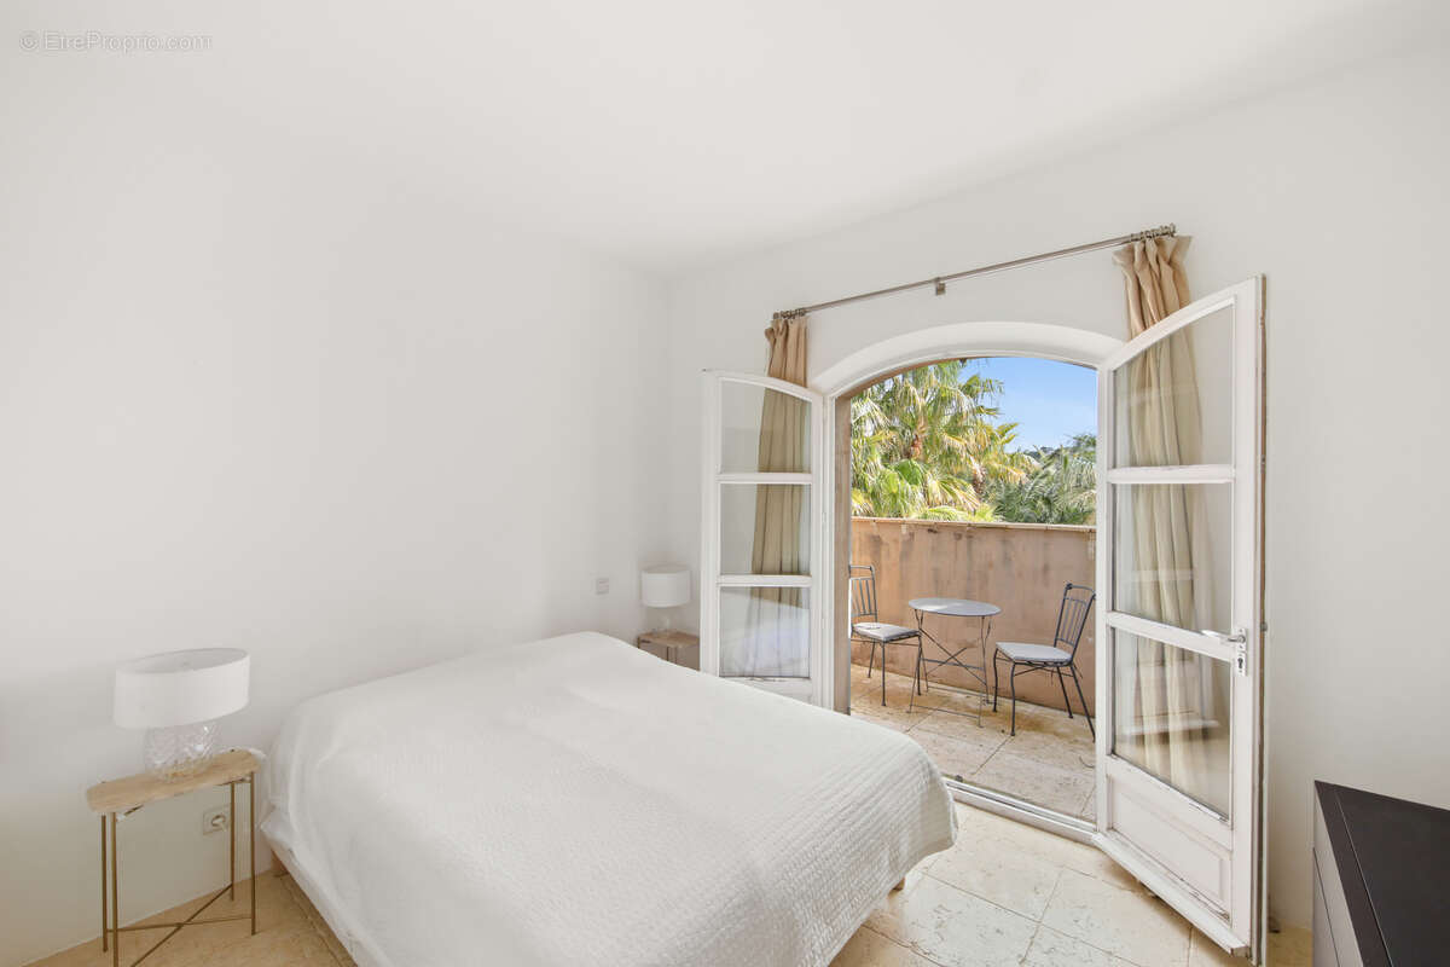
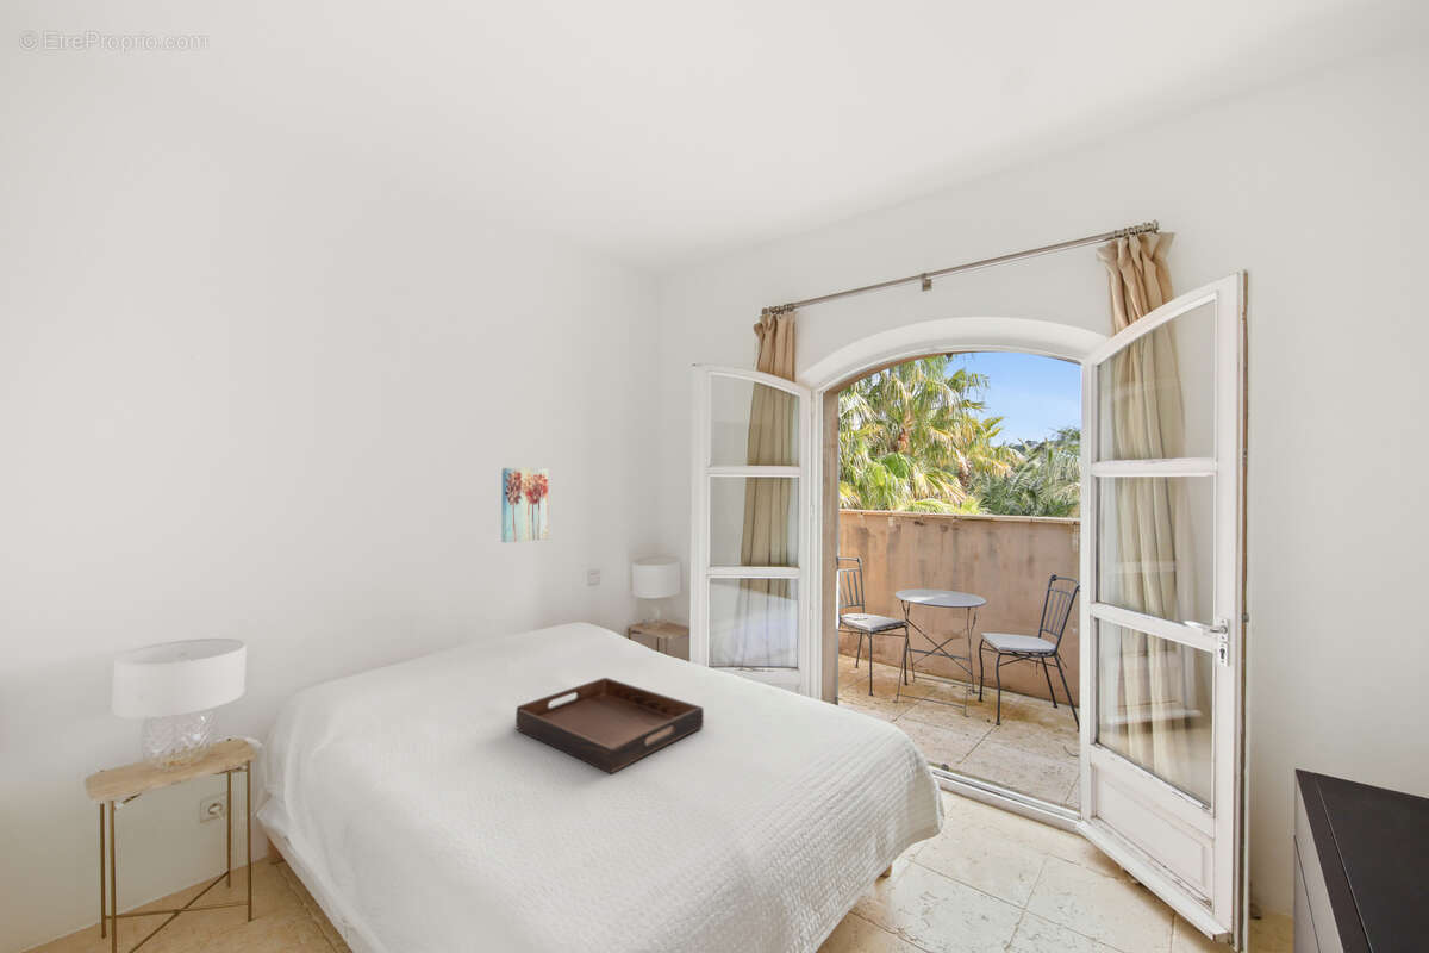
+ wall art [500,467,549,543]
+ serving tray [514,677,705,774]
